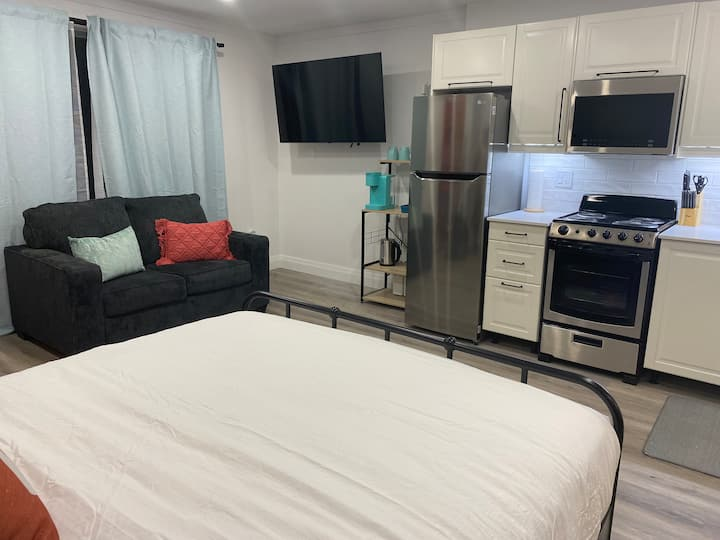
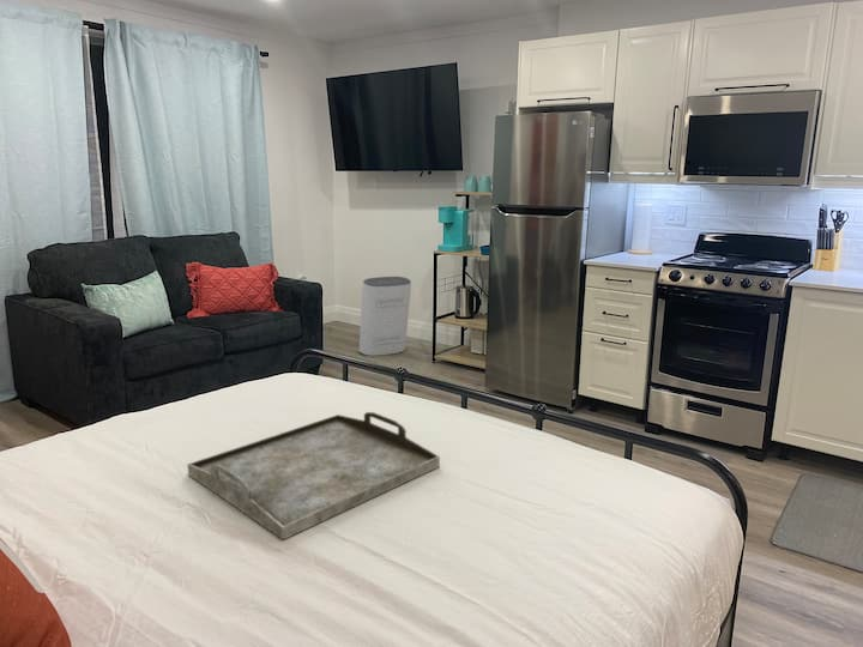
+ serving tray [186,411,441,540]
+ water heater [358,276,412,357]
